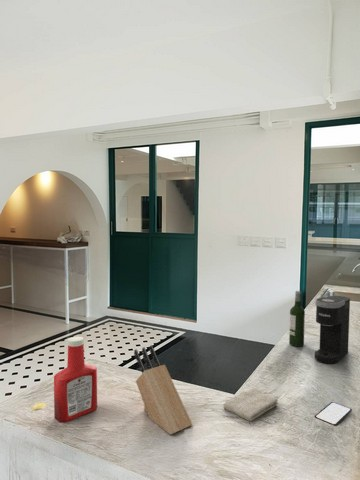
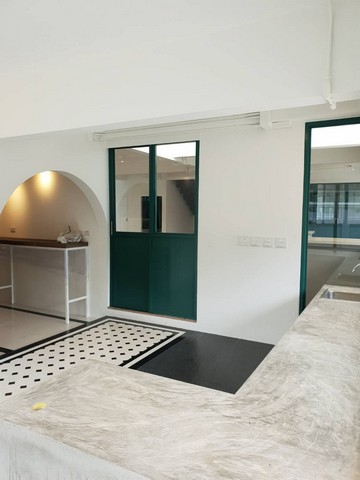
- knife block [133,344,193,436]
- wine bottle [288,290,306,347]
- washcloth [222,388,279,422]
- soap bottle [53,336,98,423]
- coffee maker [314,295,351,365]
- smartphone [314,401,353,427]
